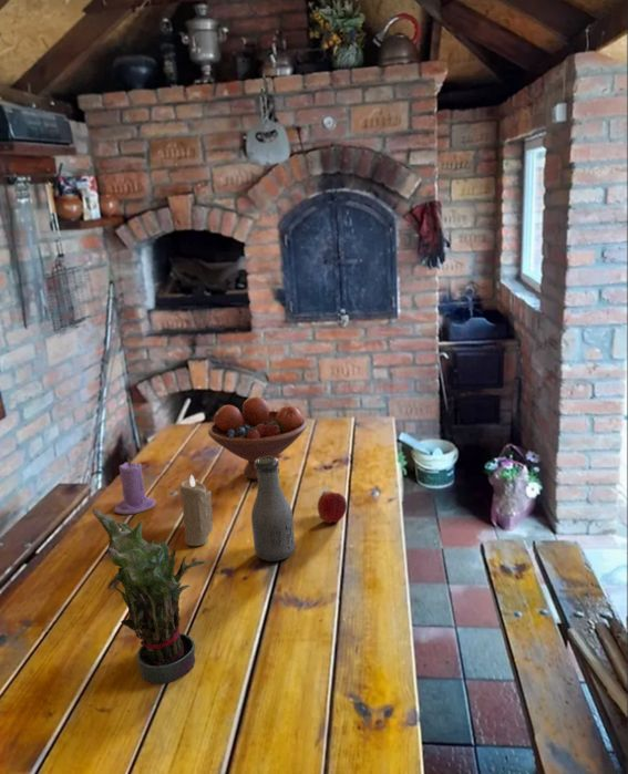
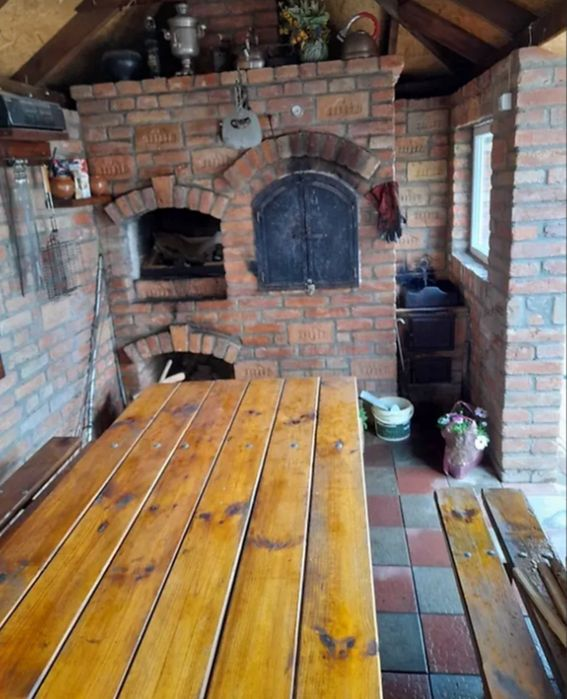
- potted plant [92,508,207,685]
- bottle [250,456,296,563]
- candle [178,474,214,547]
- peach [317,491,348,525]
- fruit bowl [207,396,308,481]
- candle [113,456,157,515]
